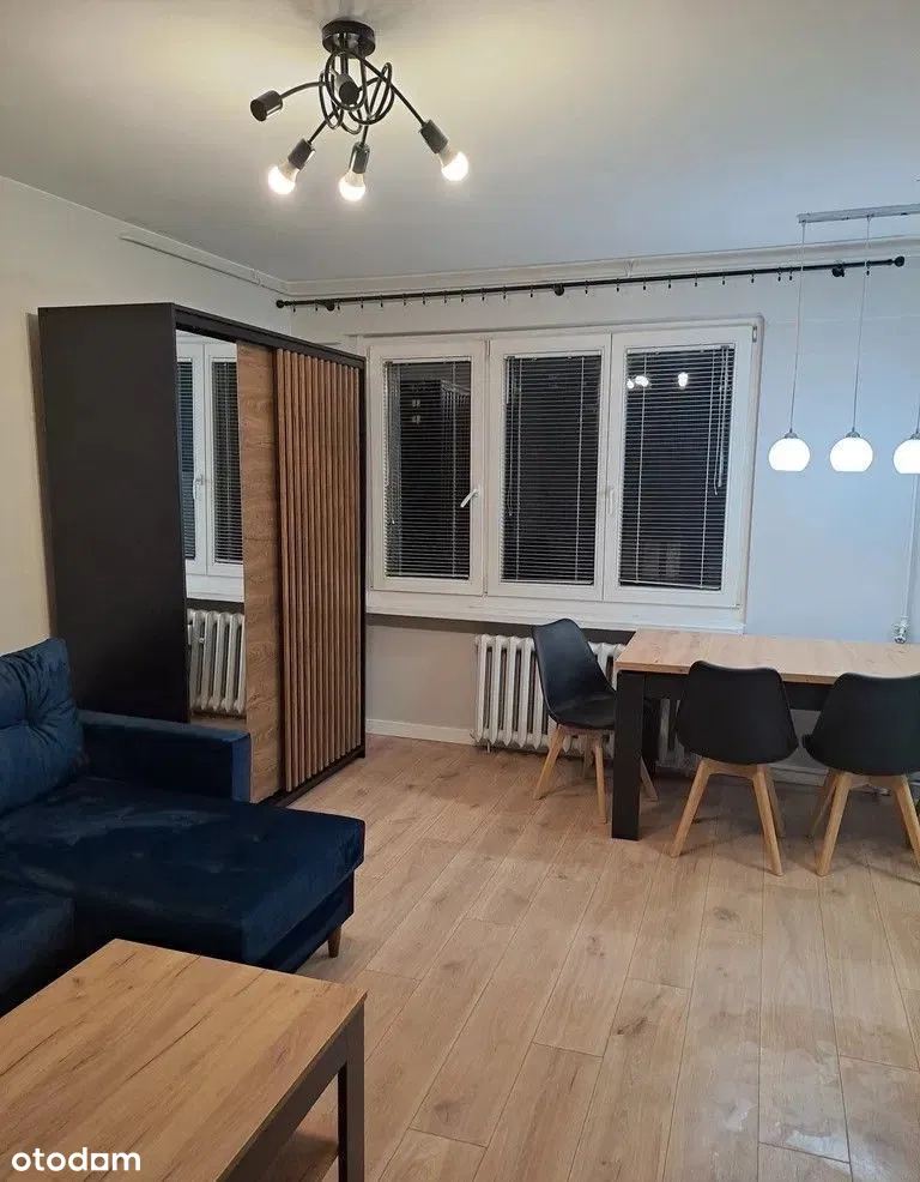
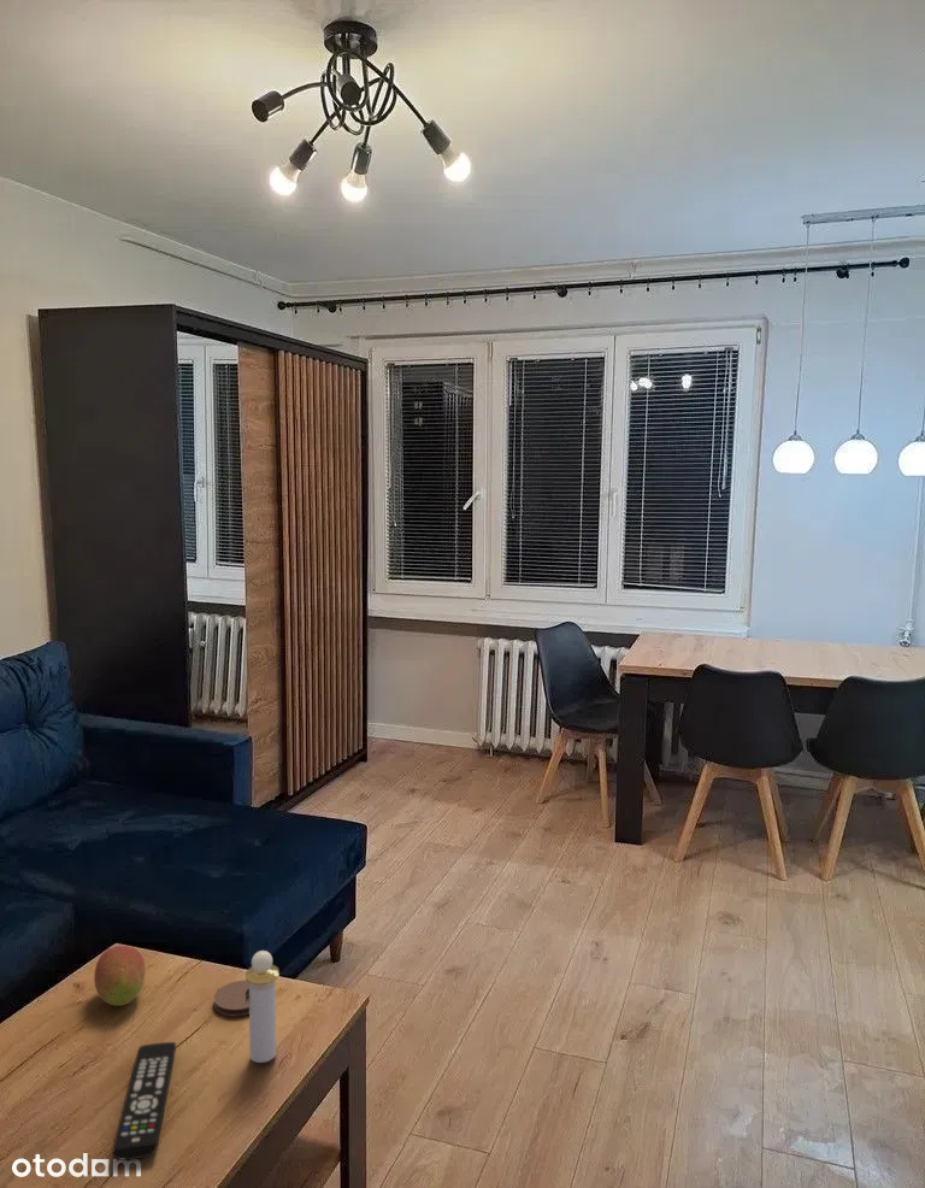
+ coaster [213,980,249,1017]
+ perfume bottle [244,949,281,1064]
+ fruit [93,945,147,1007]
+ remote control [112,1041,177,1160]
